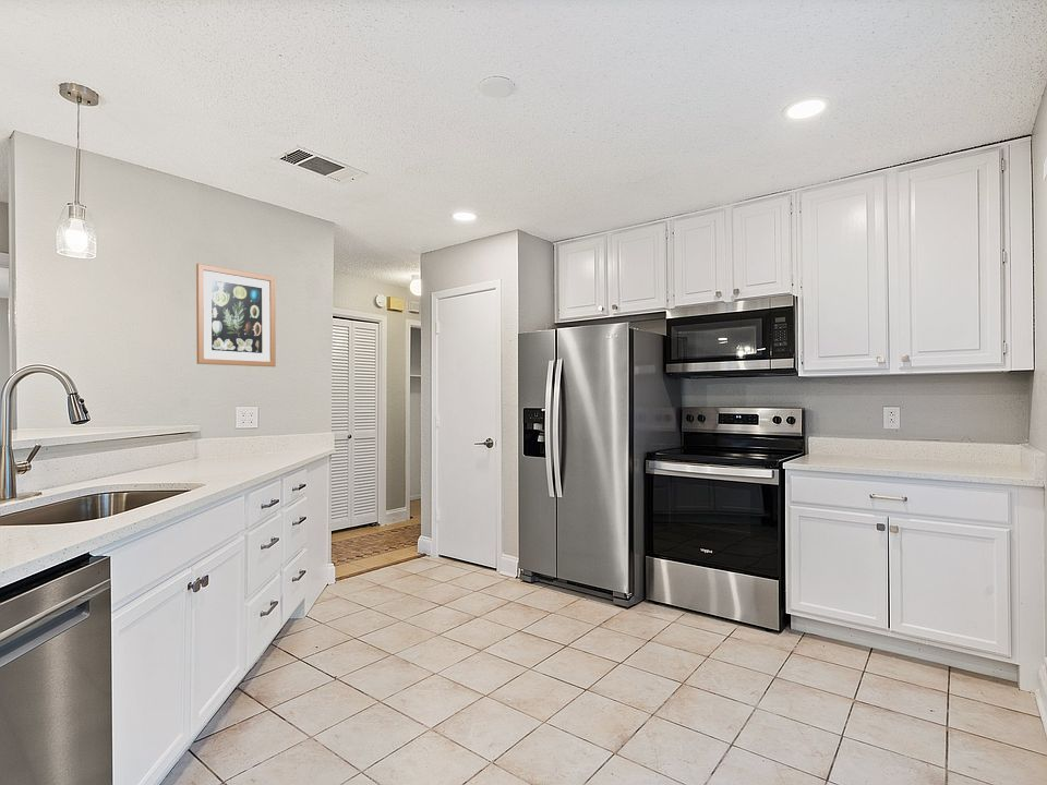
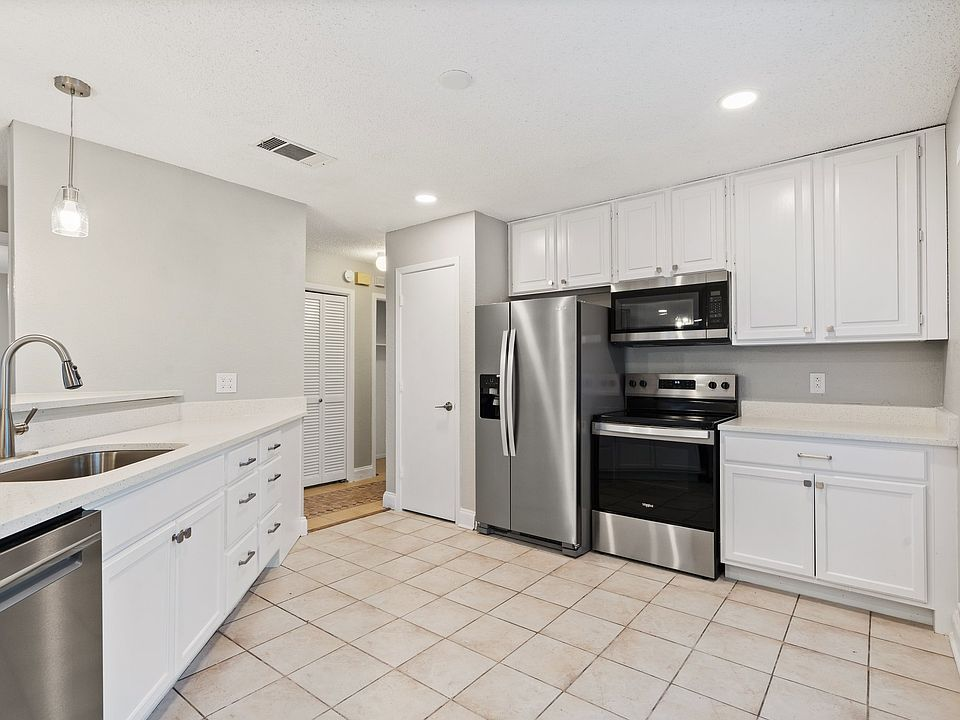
- wall art [195,263,277,367]
